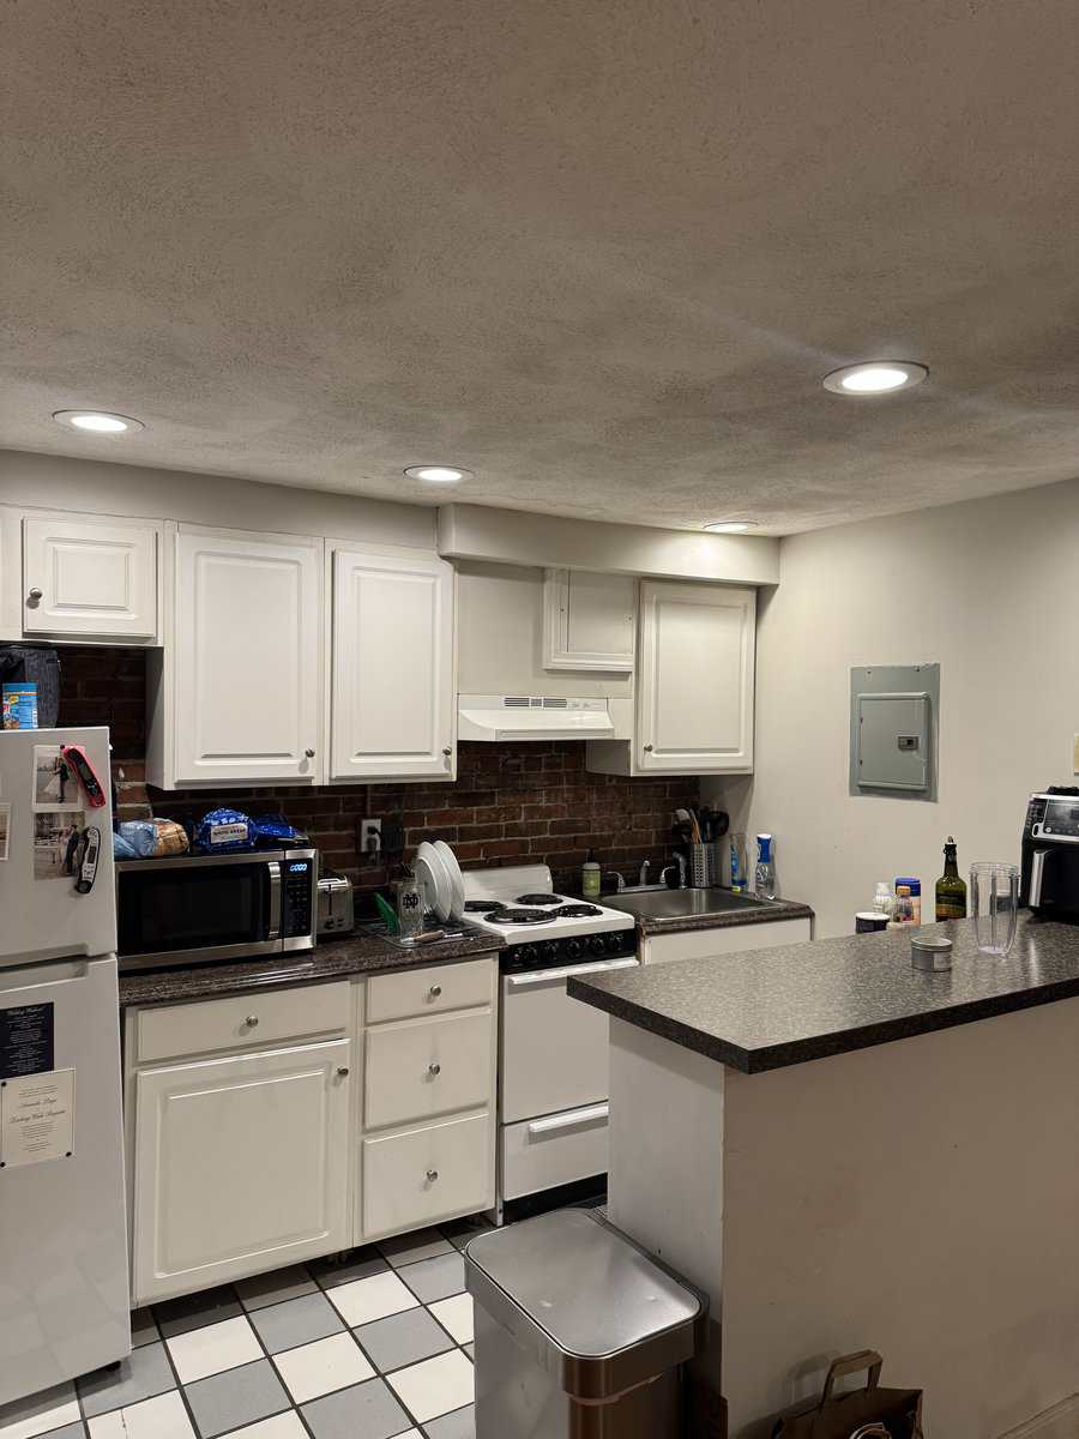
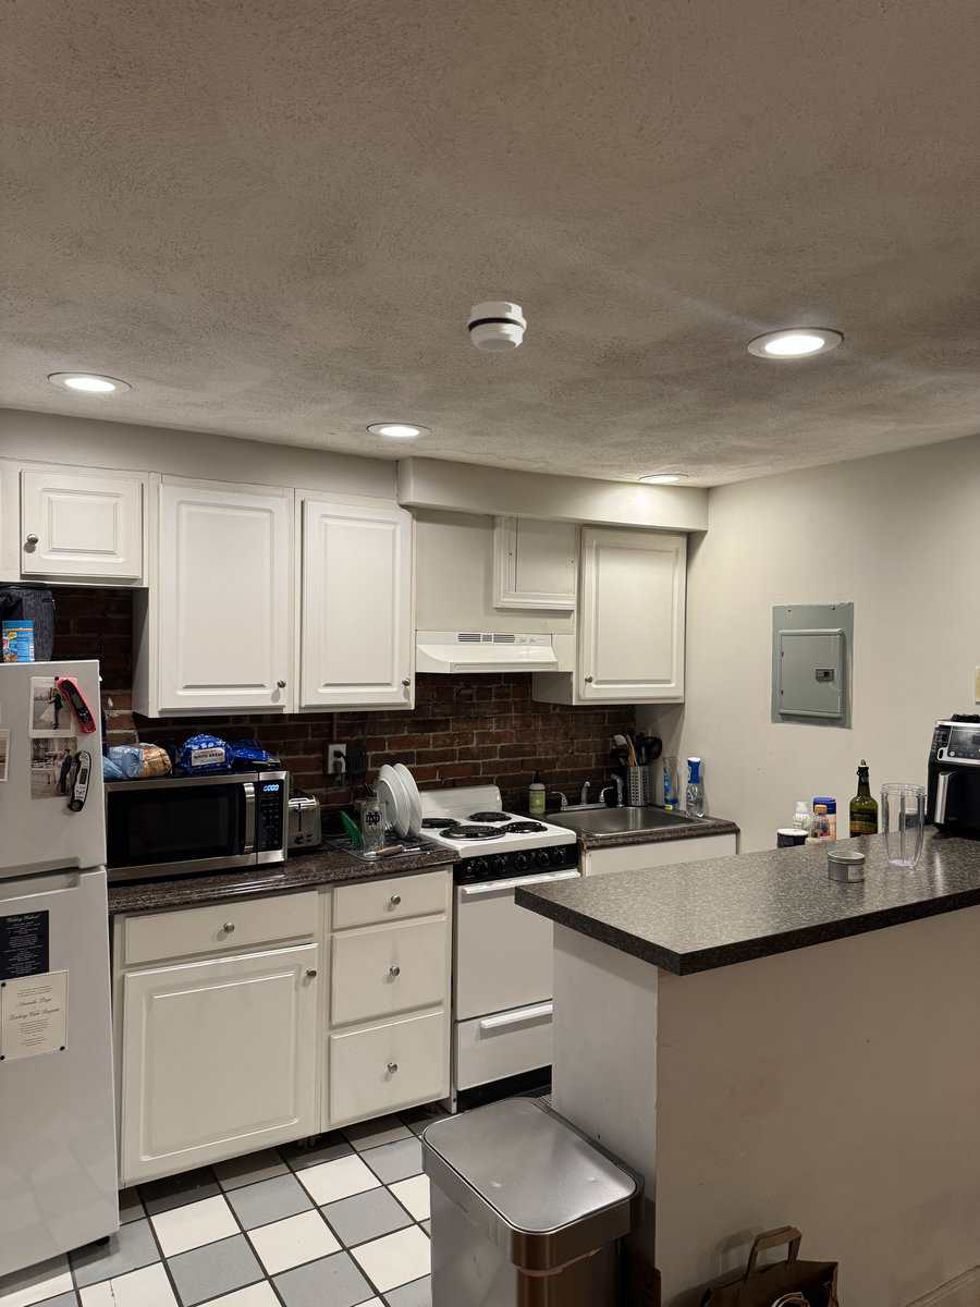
+ smoke detector [466,301,527,353]
